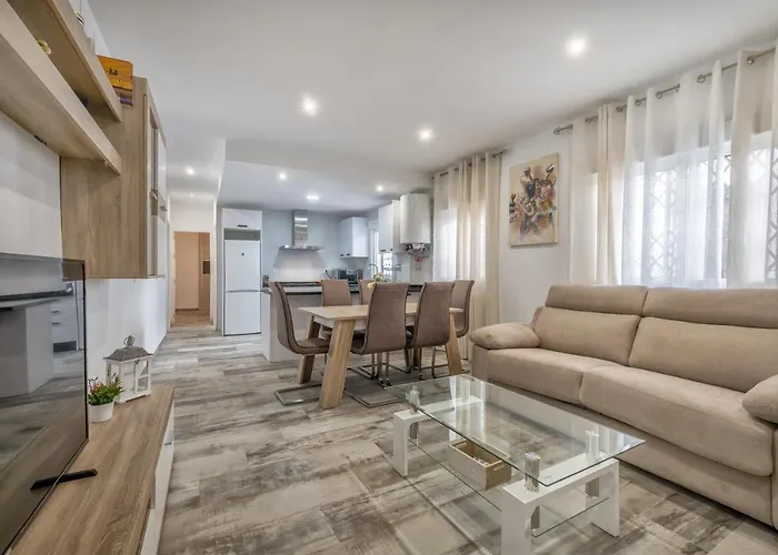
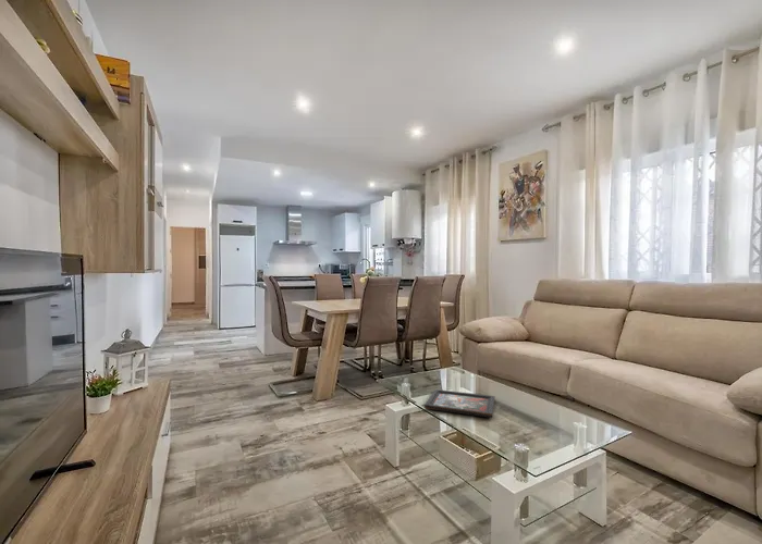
+ decorative tray [423,388,495,419]
